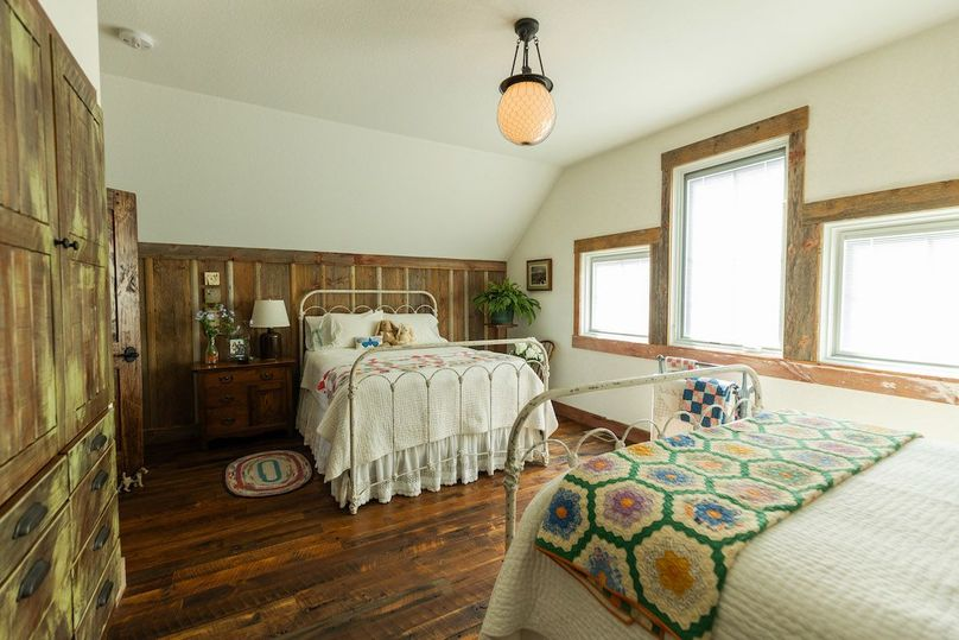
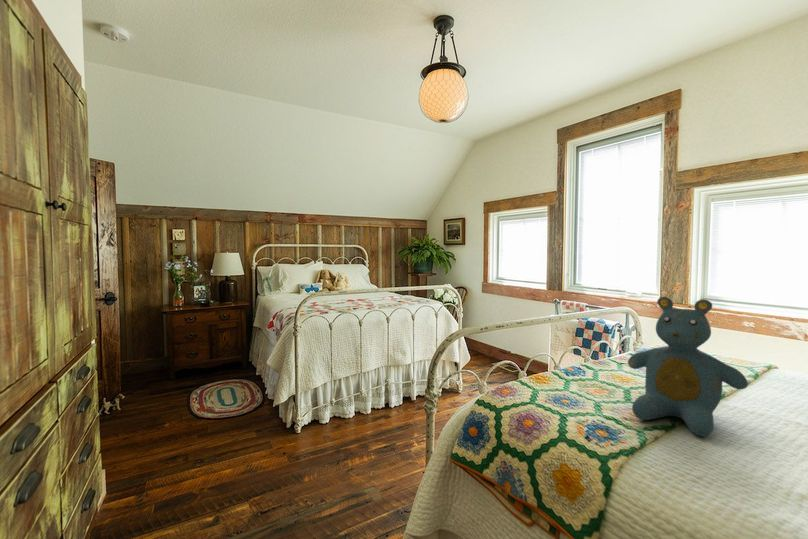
+ teddy bear [627,296,749,437]
